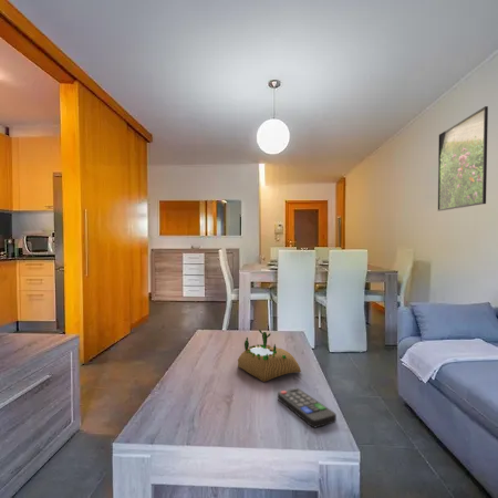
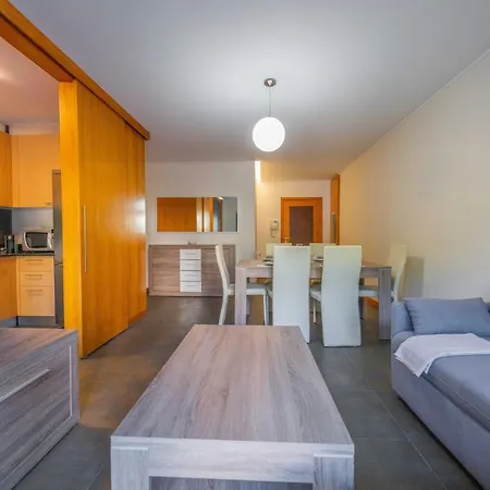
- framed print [437,105,489,212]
- remote control [277,387,338,429]
- succulent planter [237,329,302,383]
